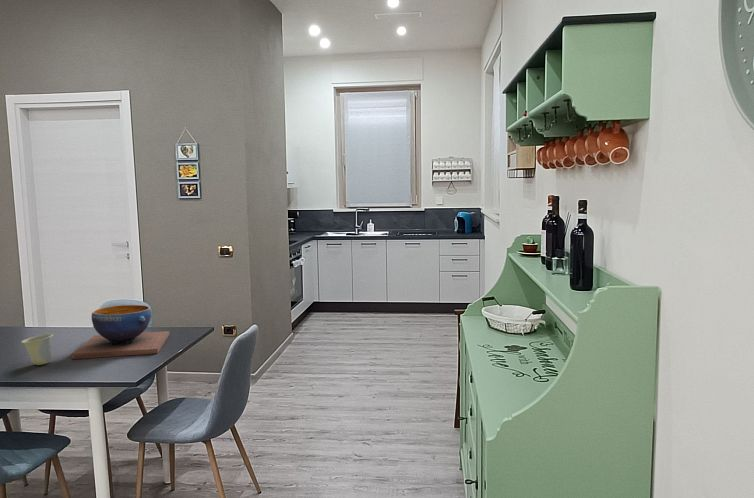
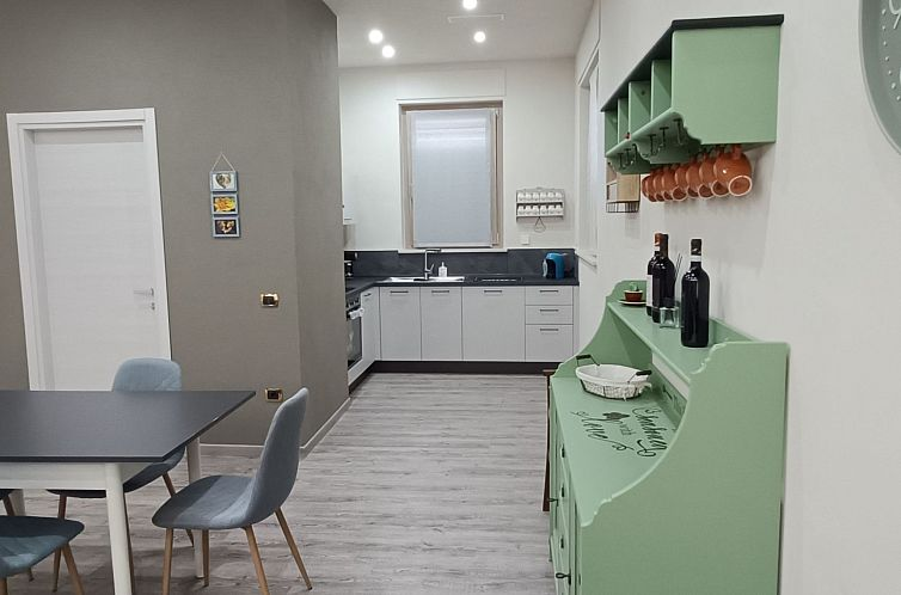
- cup [20,333,54,366]
- decorative bowl [71,304,170,360]
